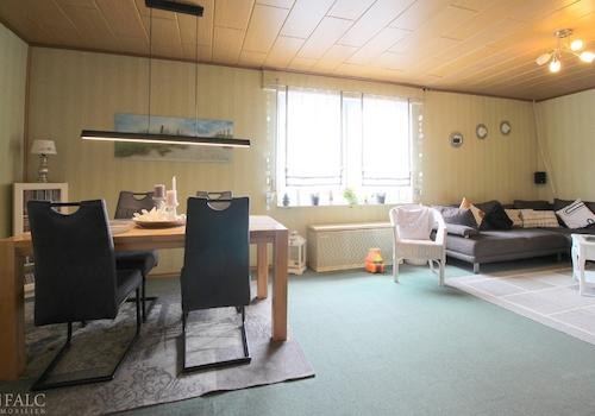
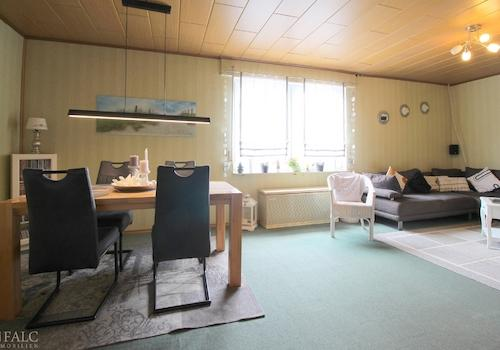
- toy house [363,247,386,273]
